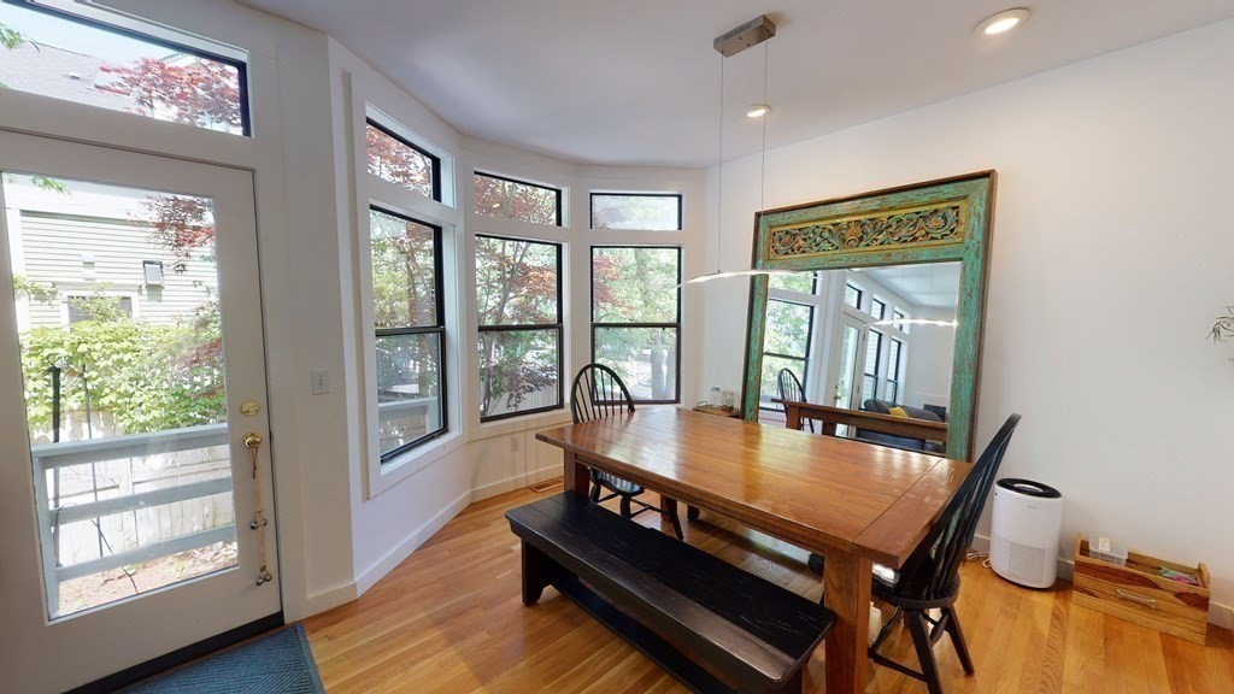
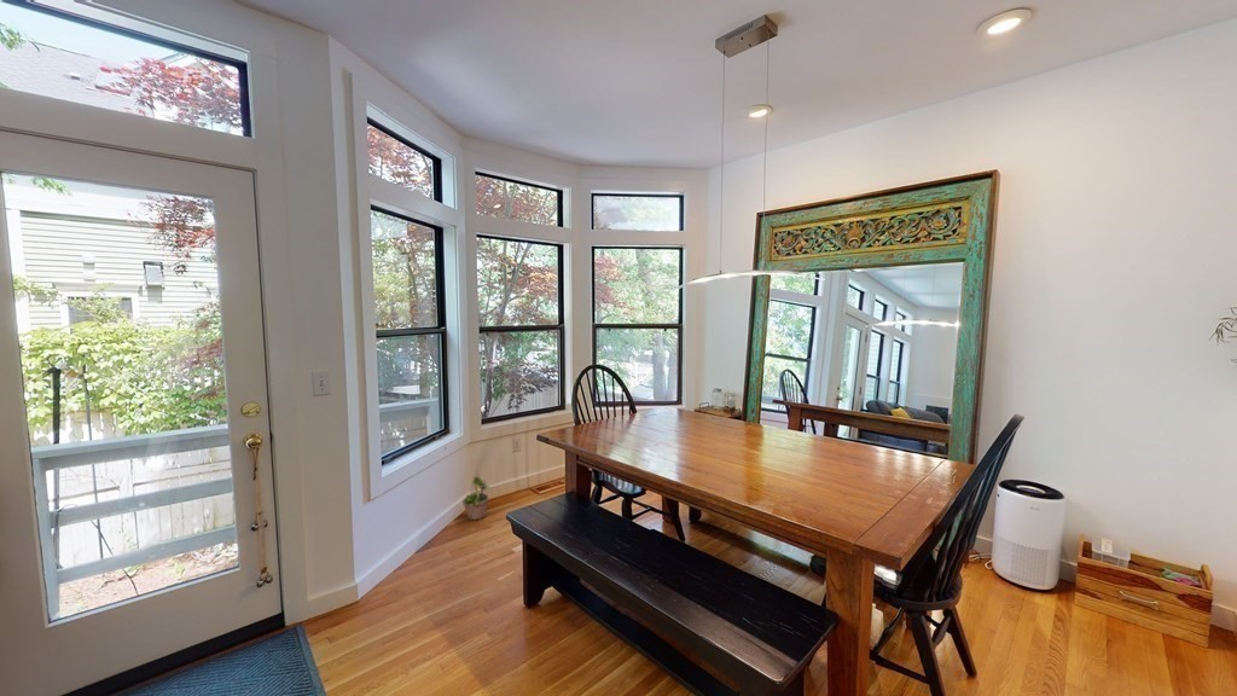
+ potted plant [461,472,492,521]
